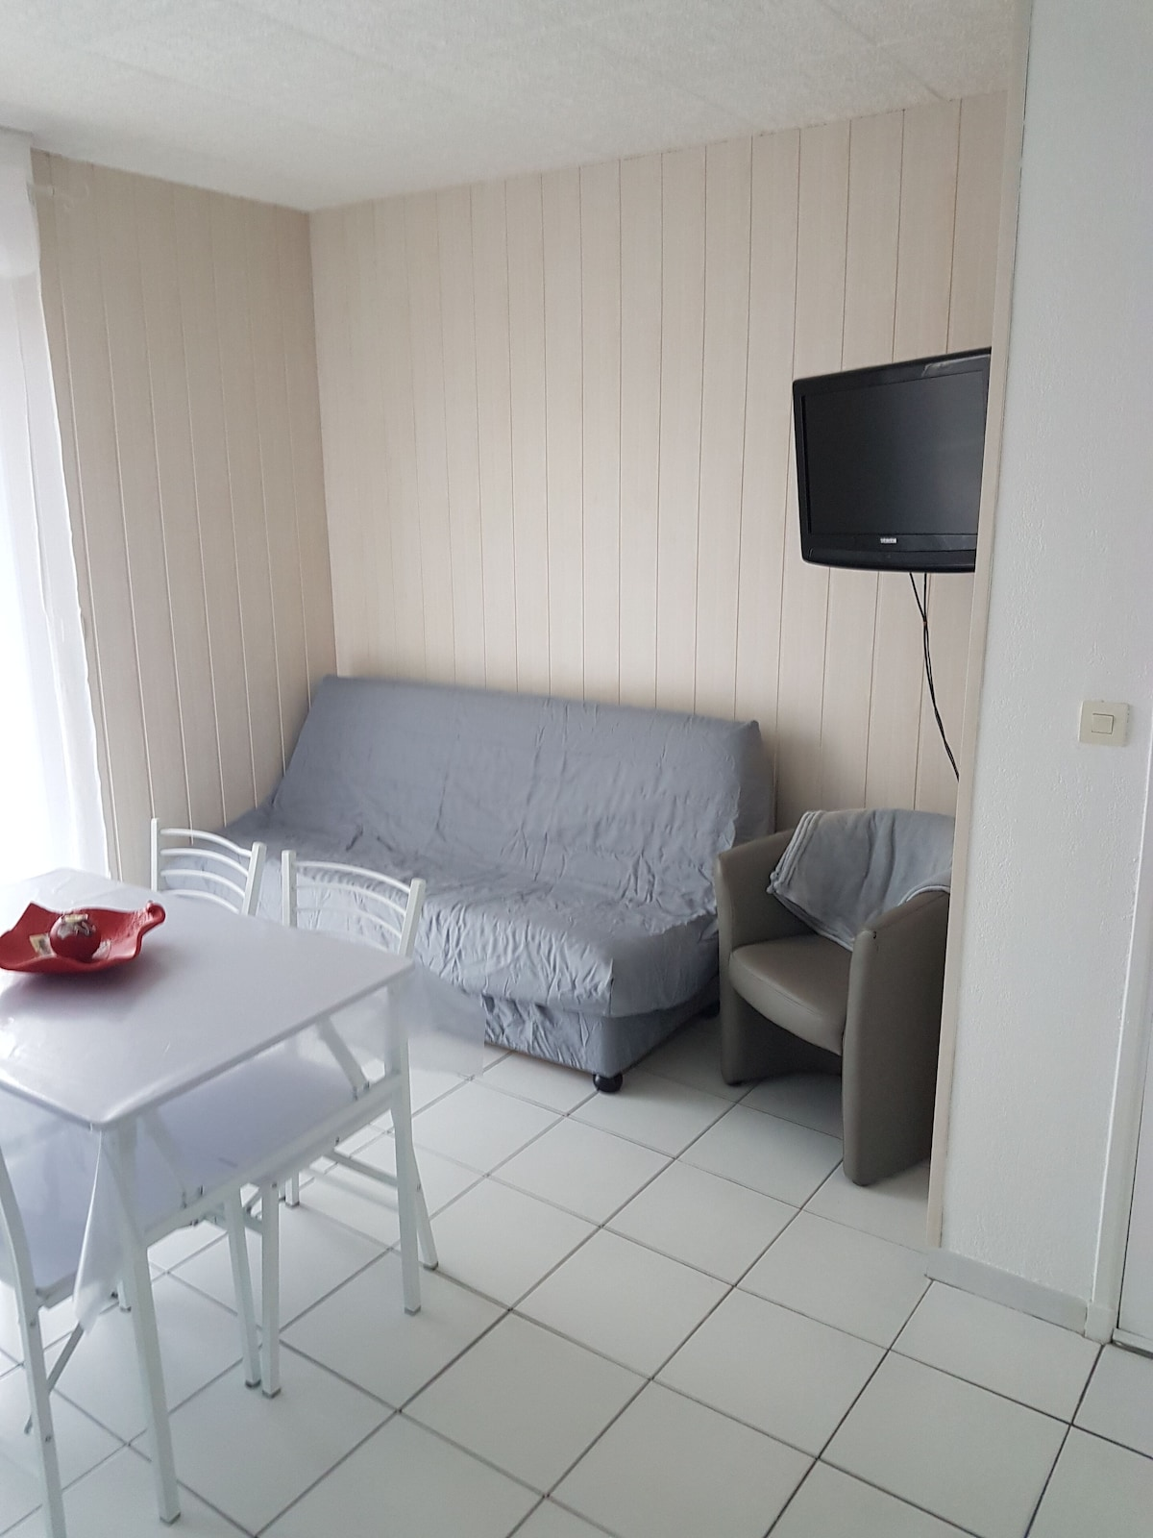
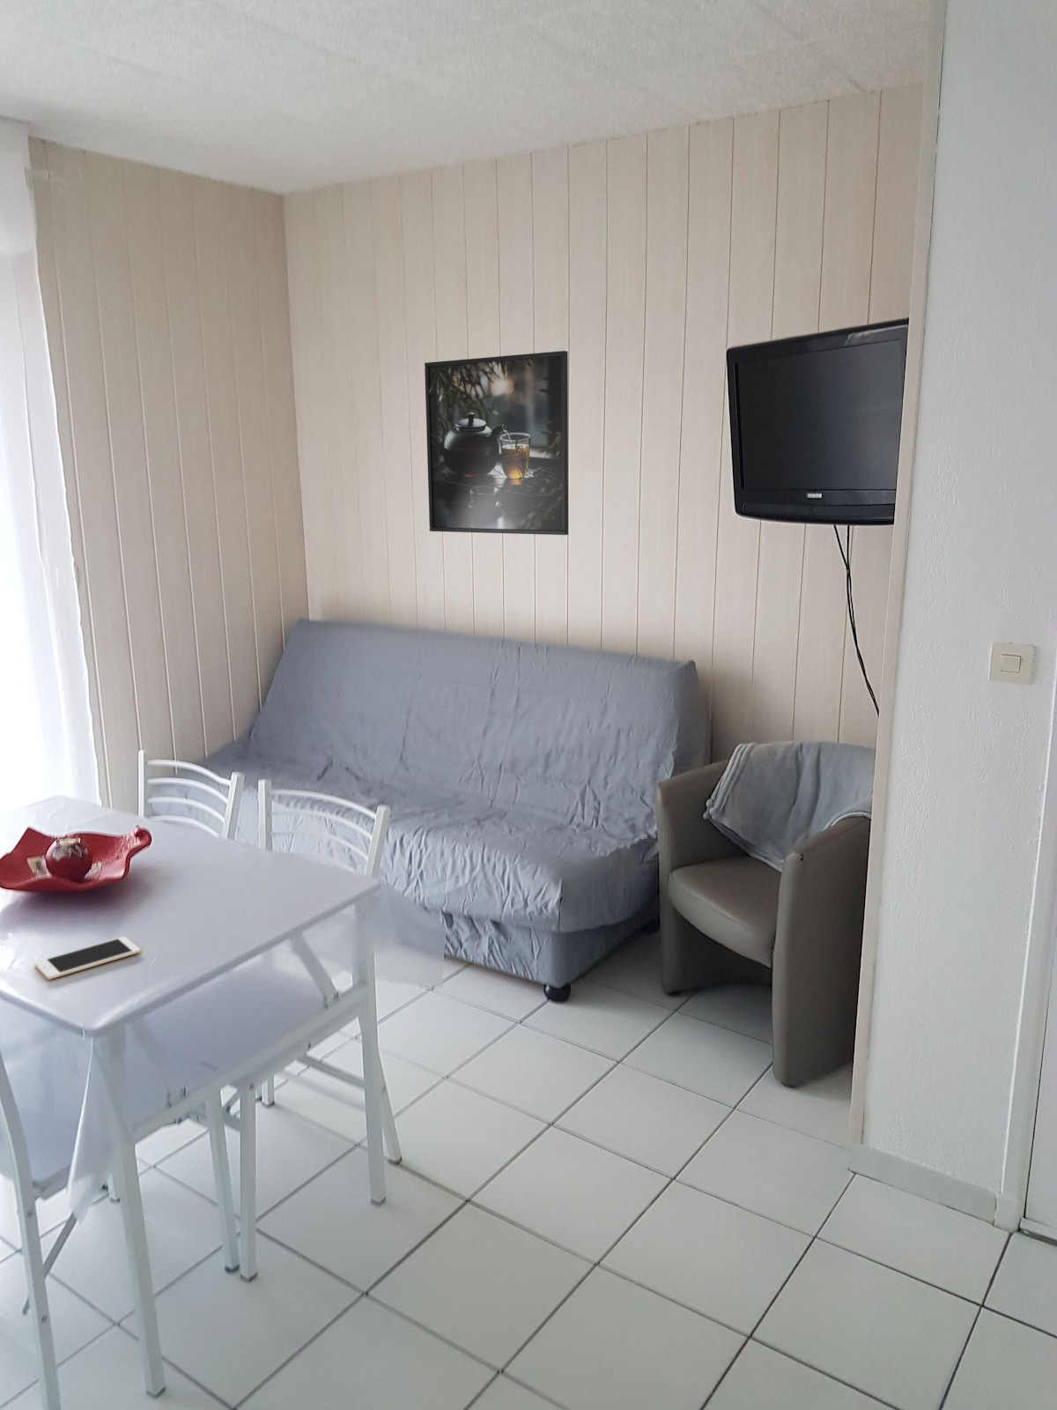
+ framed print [424,350,568,536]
+ cell phone [33,936,142,980]
